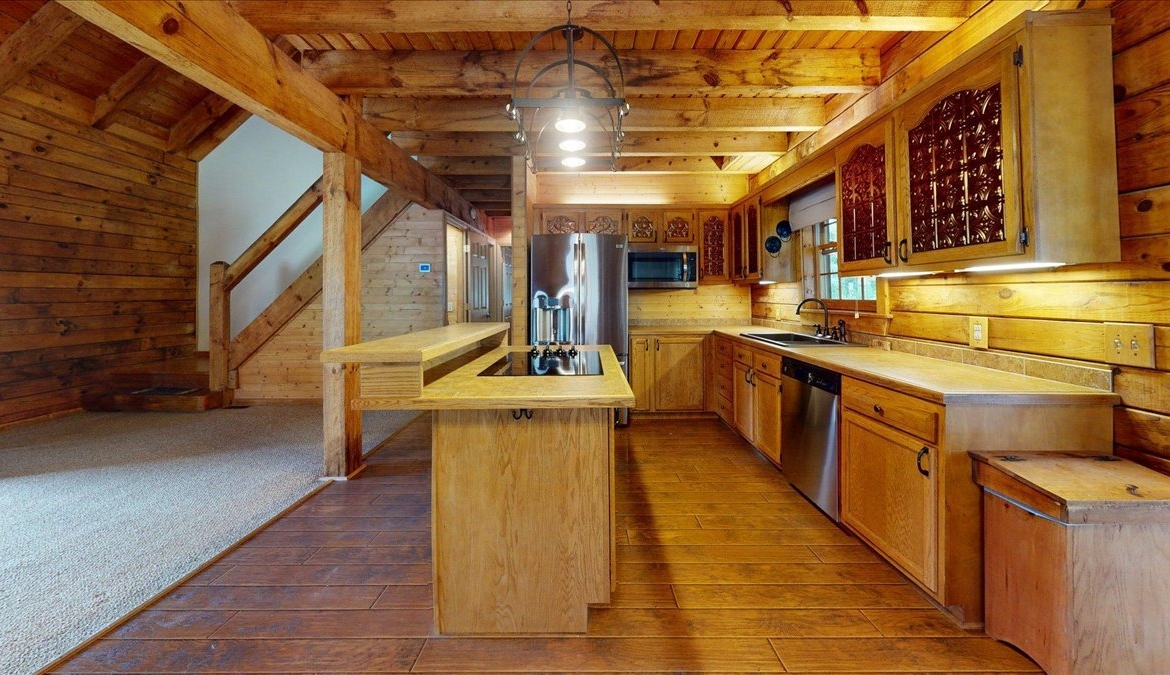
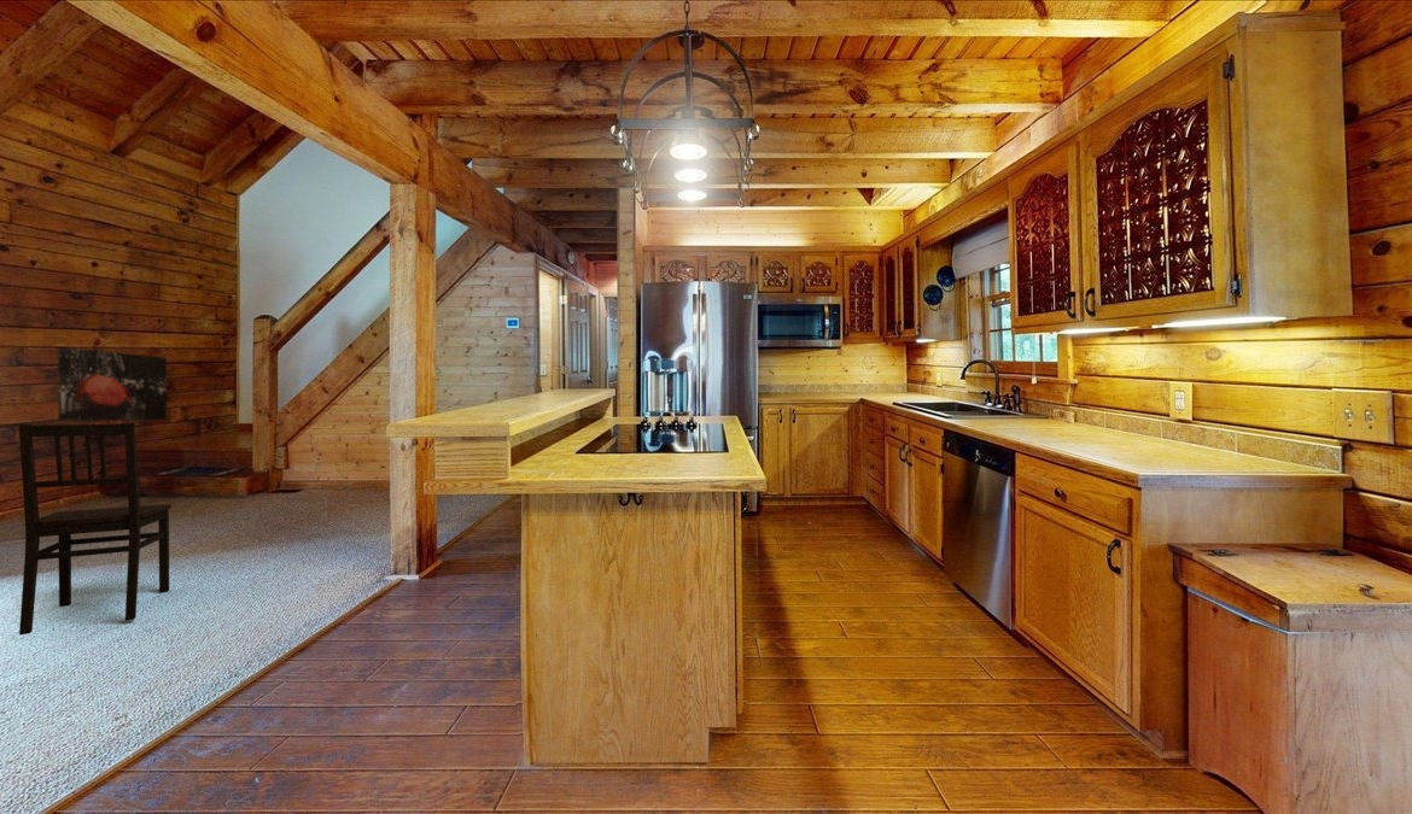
+ wall art [57,346,168,422]
+ dining chair [18,422,173,637]
